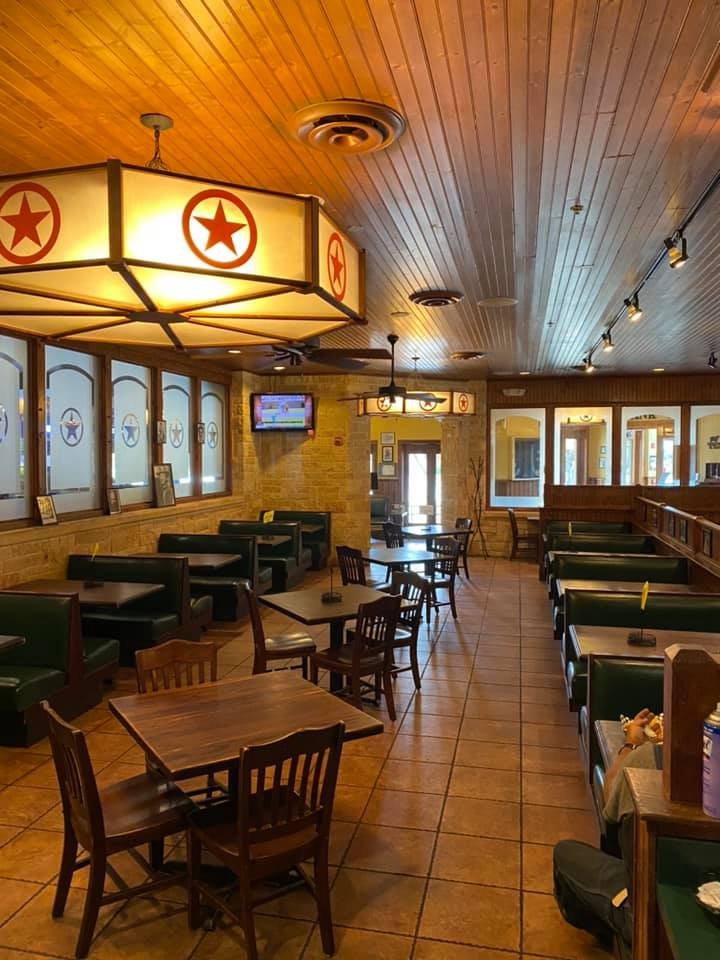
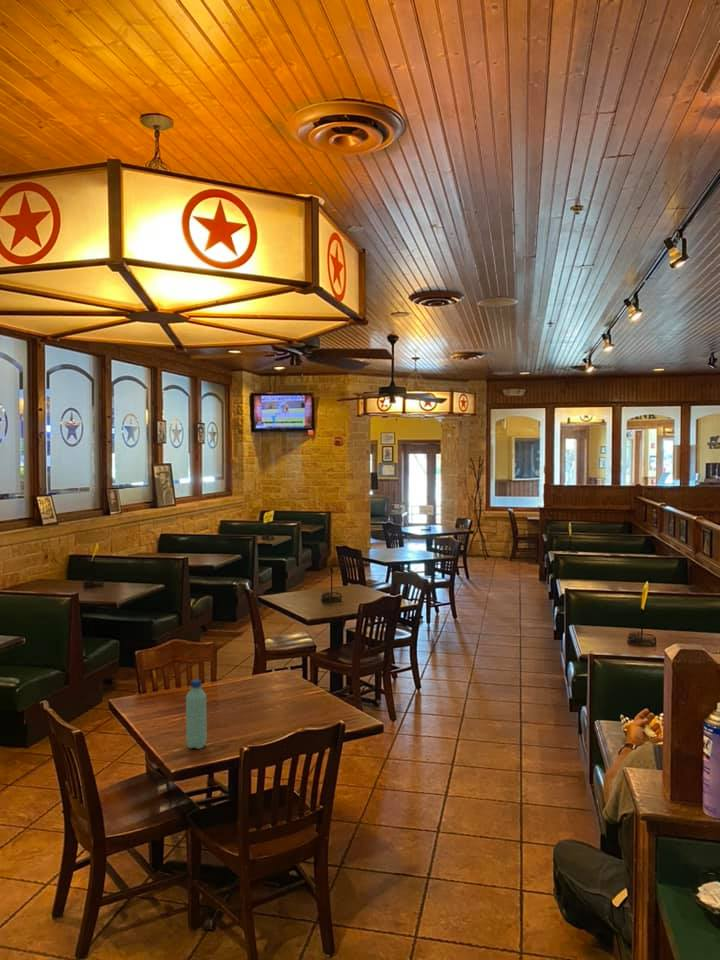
+ water bottle [185,679,208,750]
